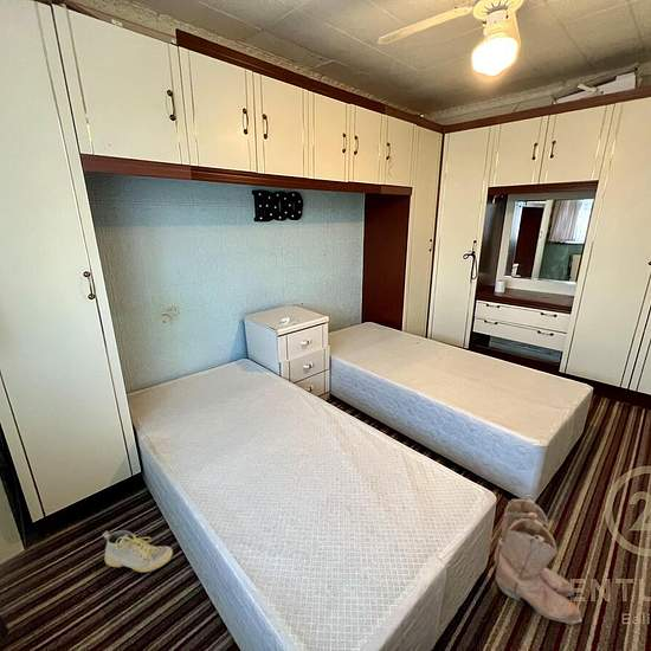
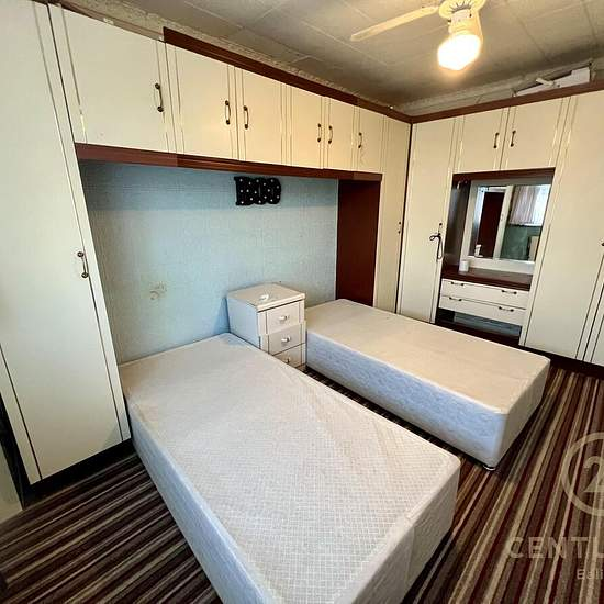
- boots [492,497,582,626]
- shoe [102,529,174,573]
